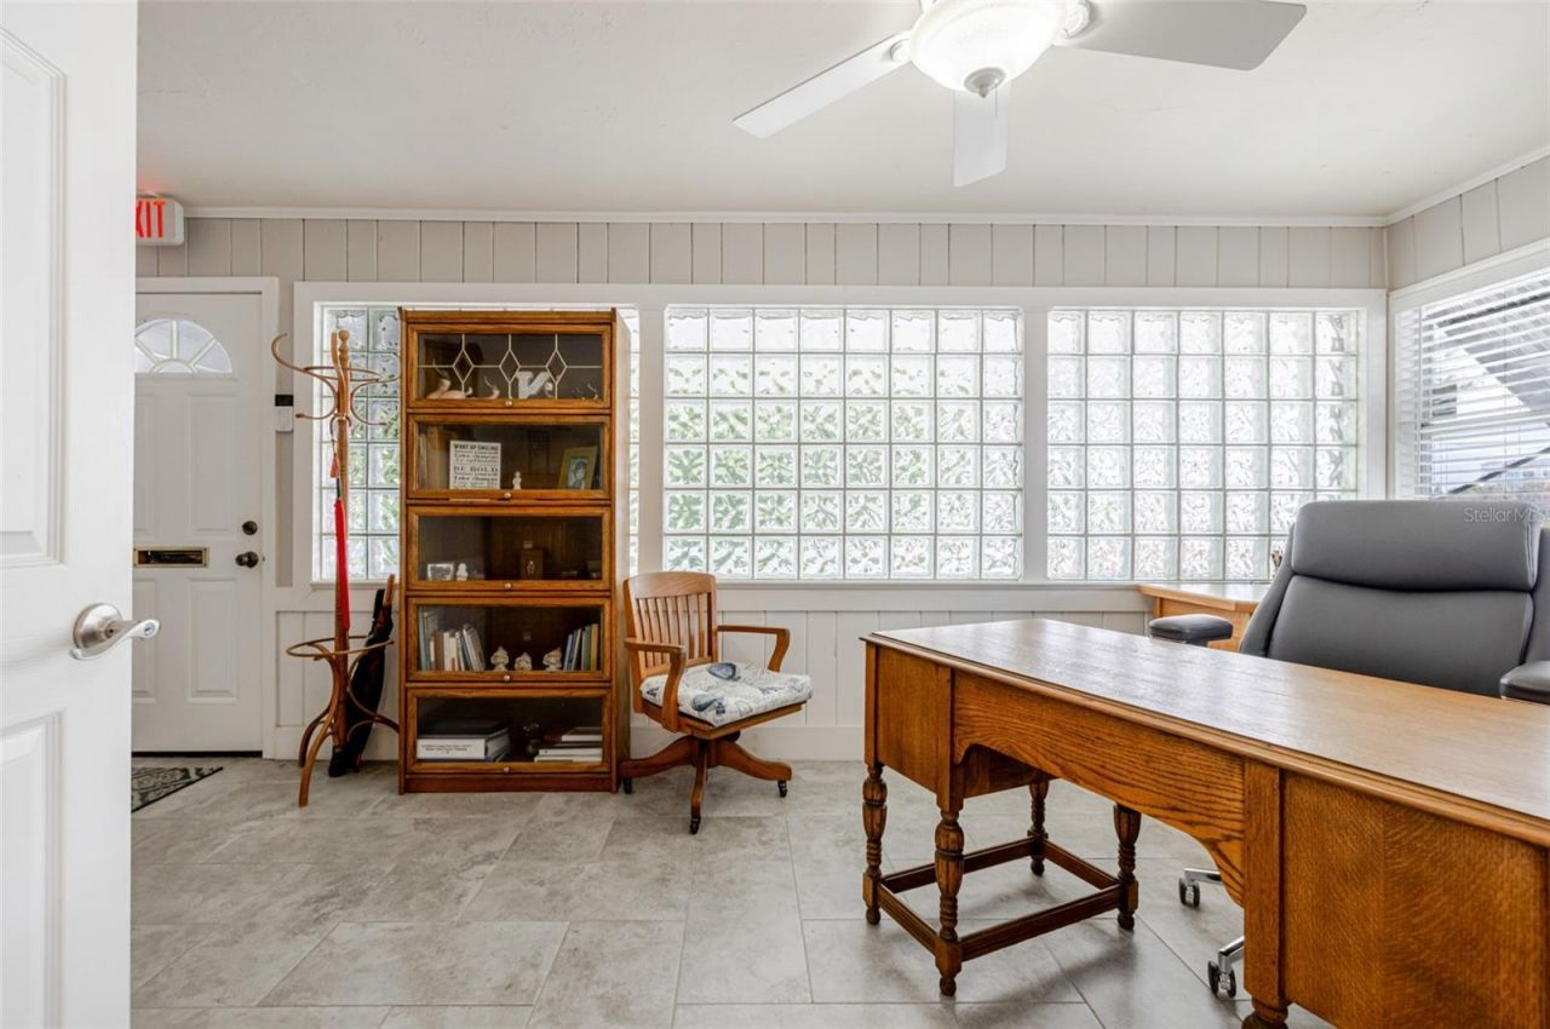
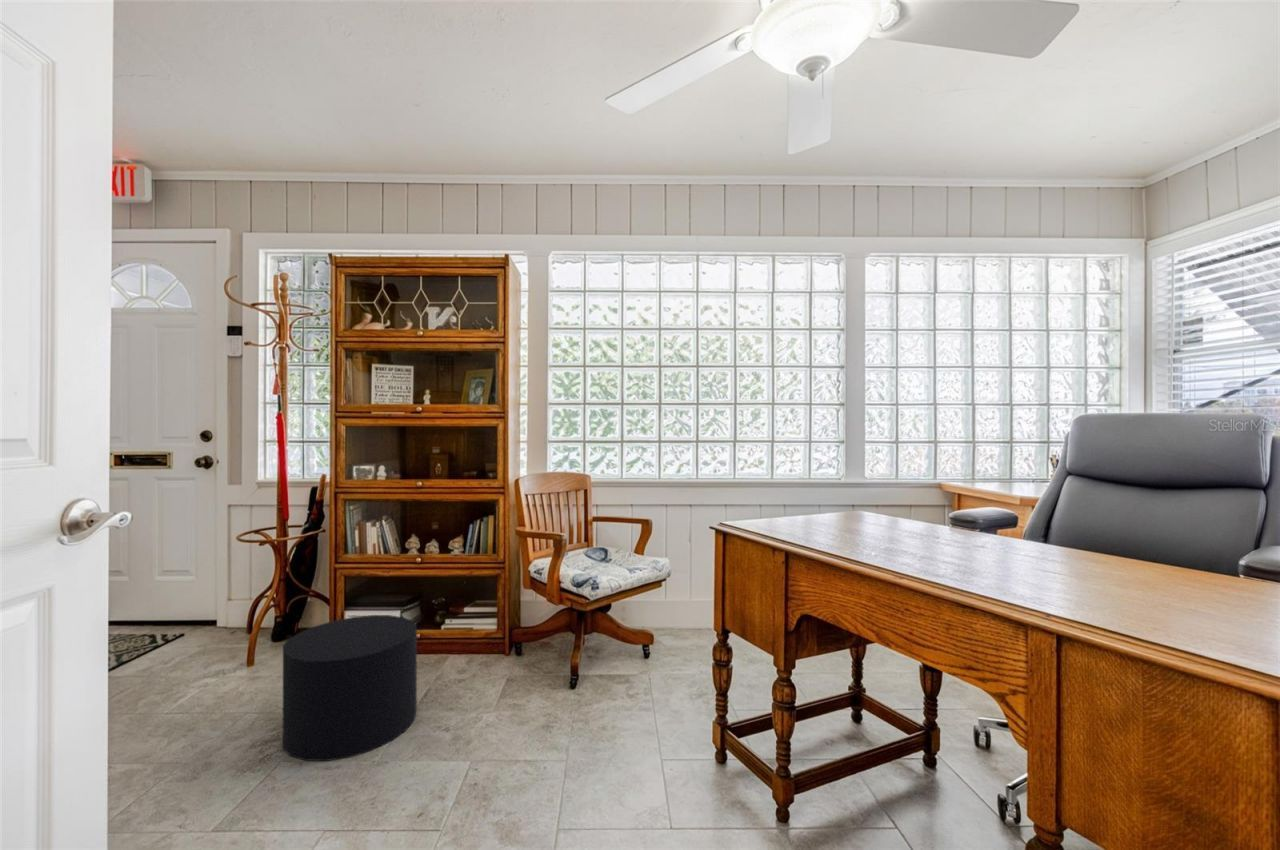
+ stool [282,614,418,762]
